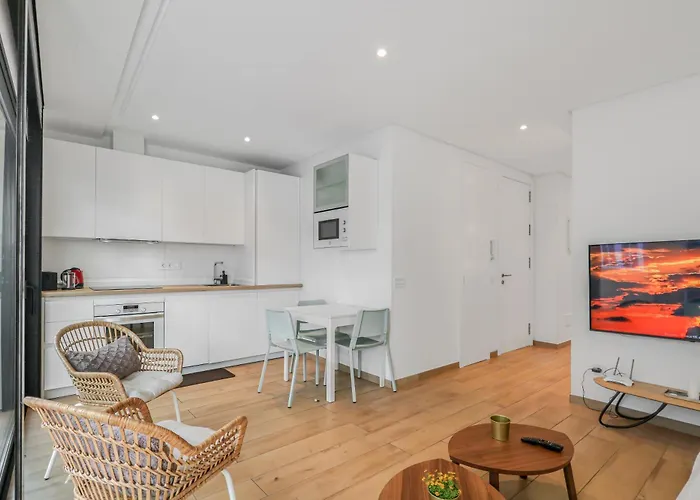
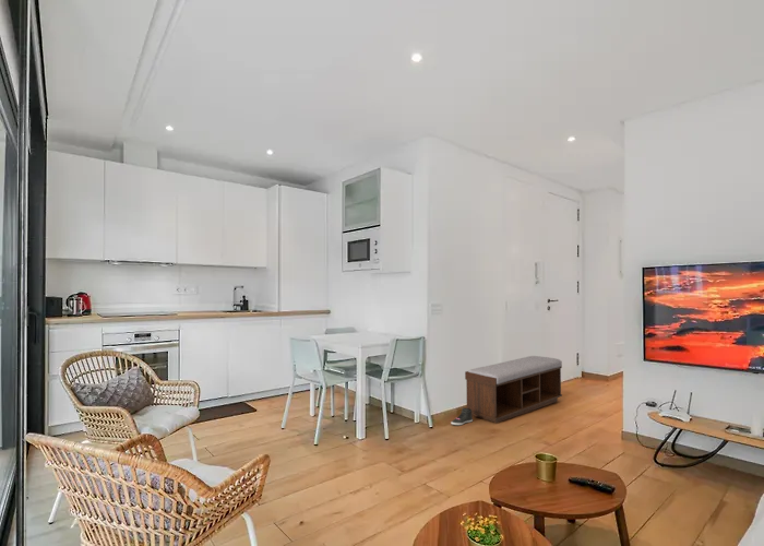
+ sneaker [450,406,474,426]
+ bench [464,355,563,424]
